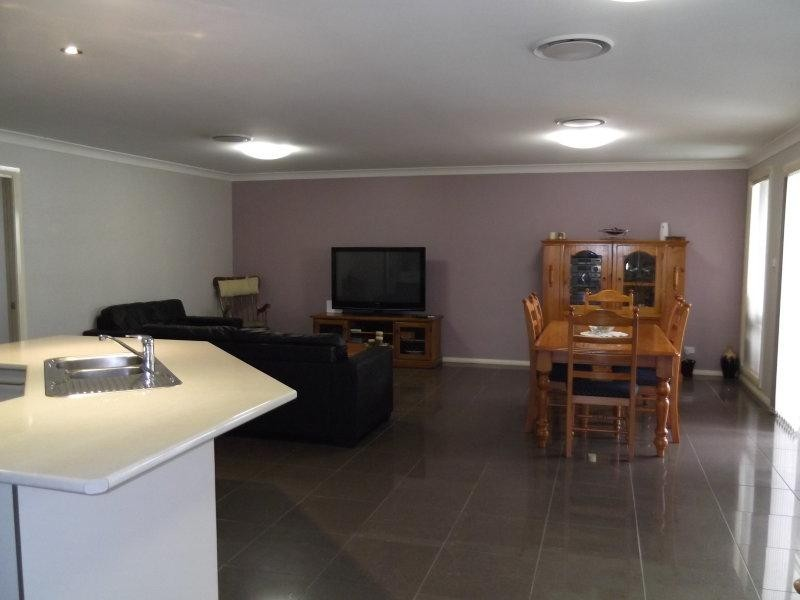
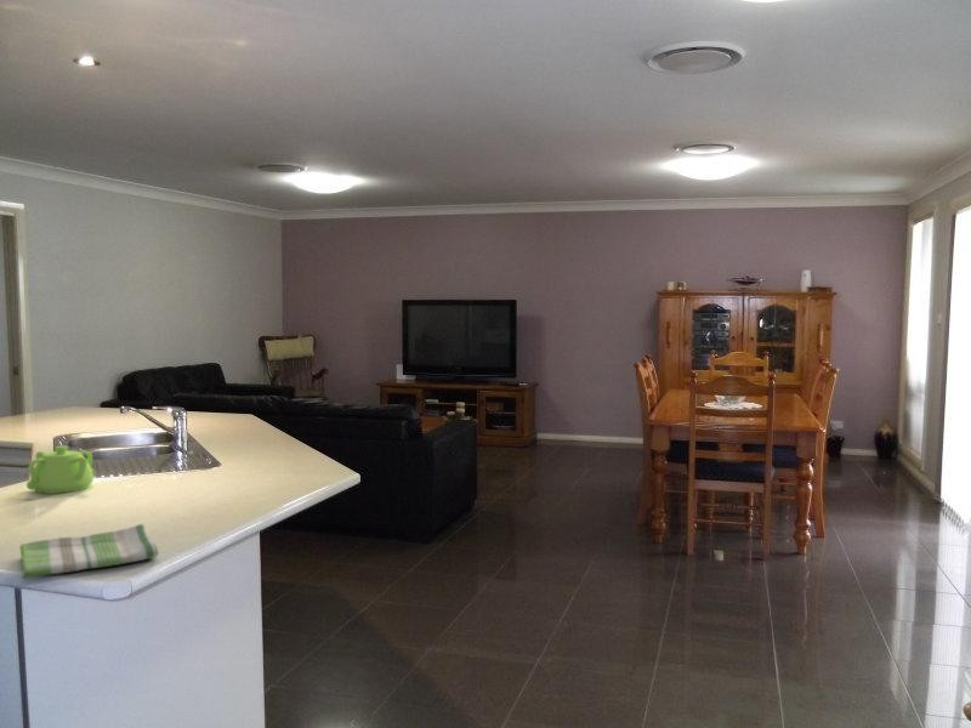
+ teapot [25,445,97,495]
+ dish towel [18,523,160,579]
